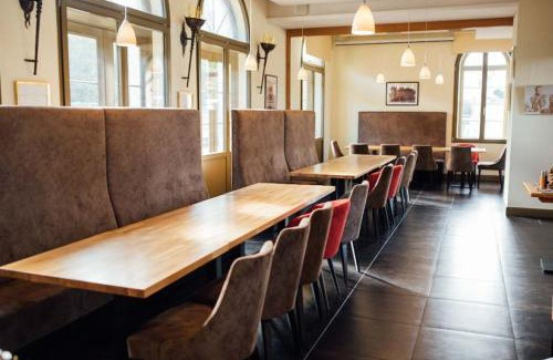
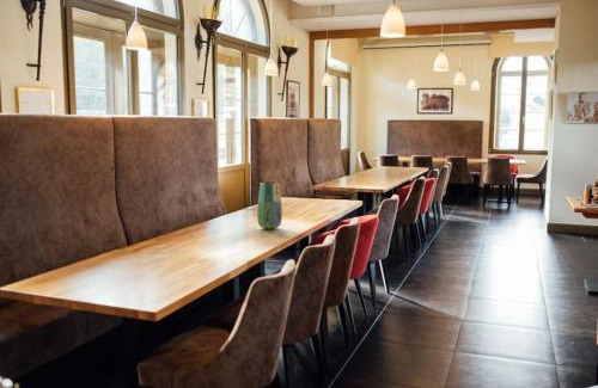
+ vase [256,180,283,230]
